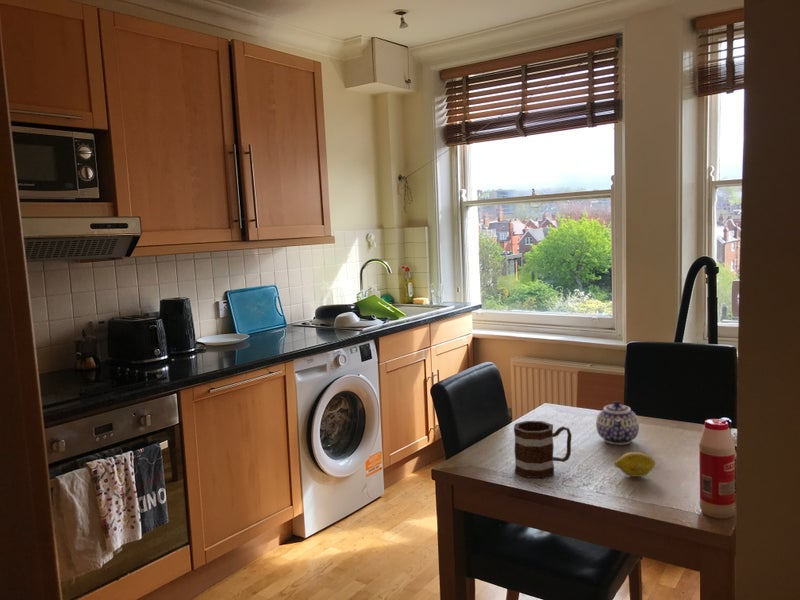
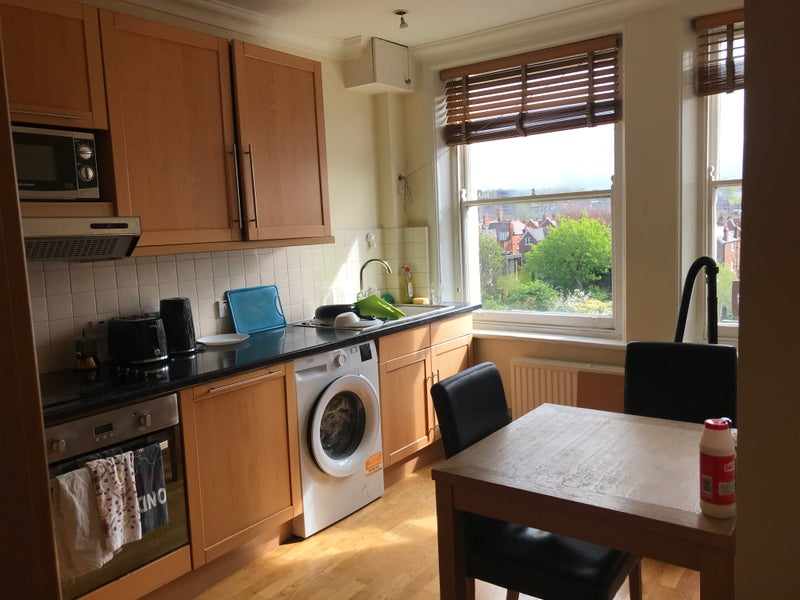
- fruit [613,451,656,478]
- teapot [595,400,640,446]
- mug [513,420,573,479]
